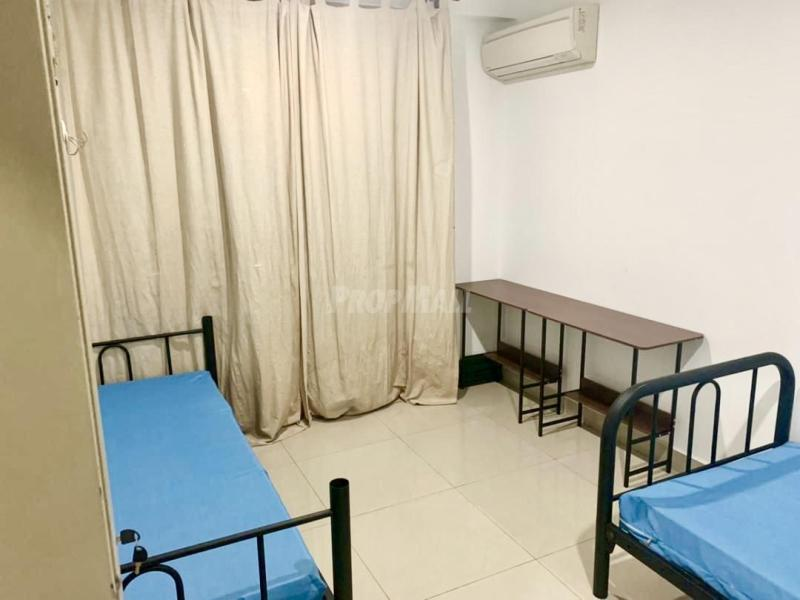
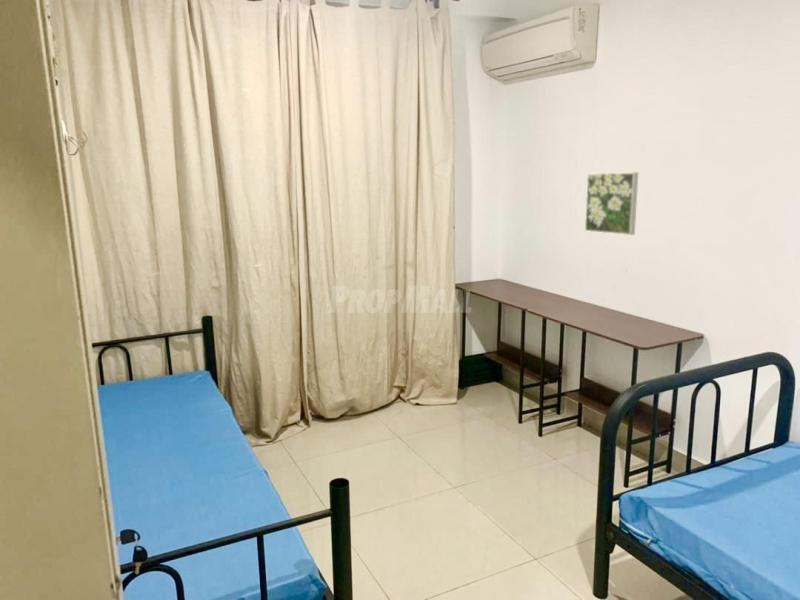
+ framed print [584,172,639,236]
